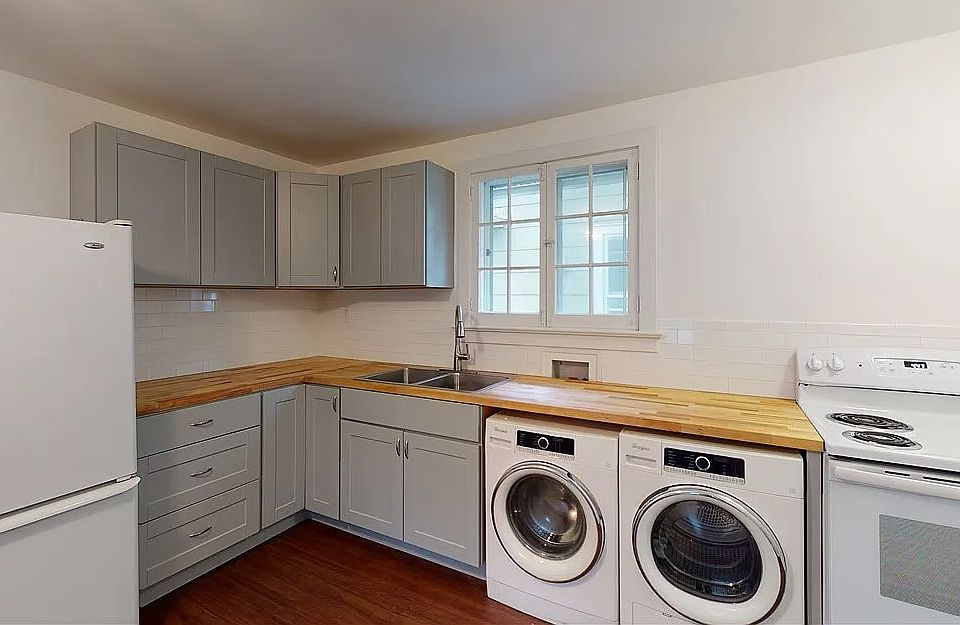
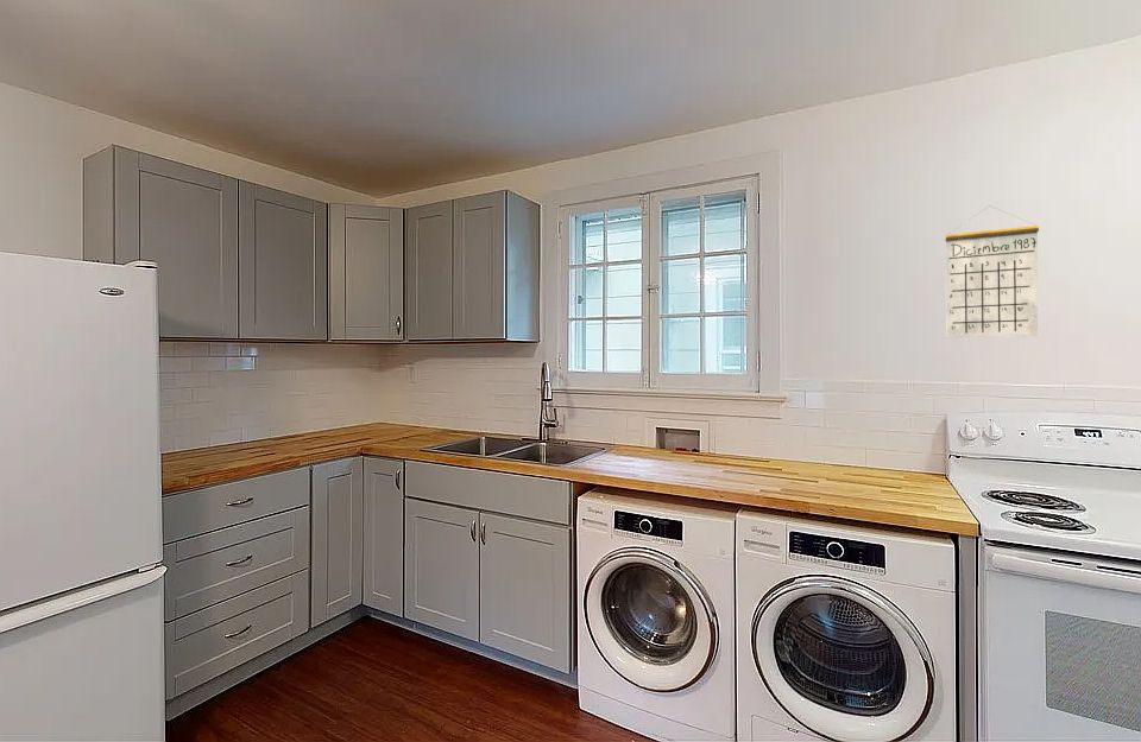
+ calendar [944,204,1040,340]
